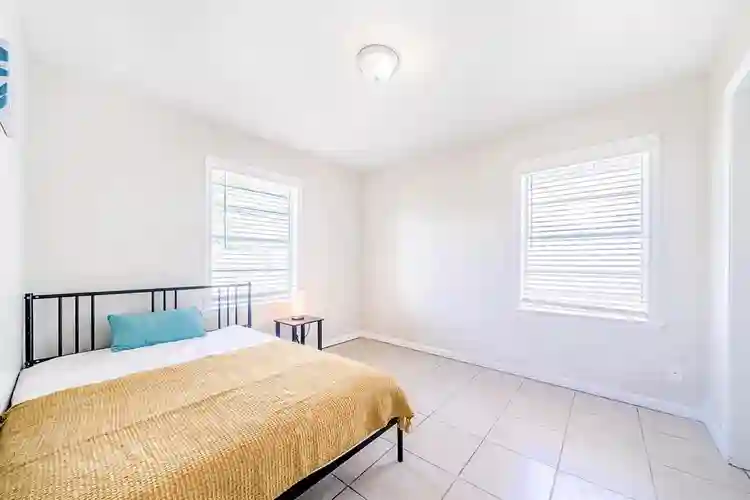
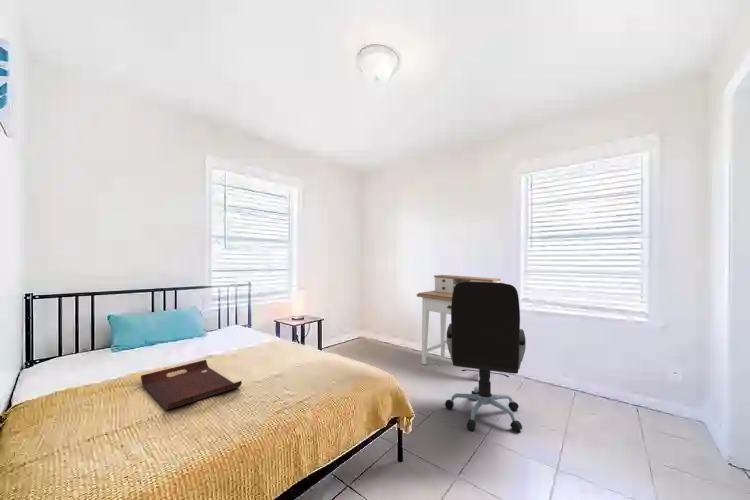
+ serving tray [140,359,243,411]
+ desk [416,274,502,382]
+ office chair [444,281,527,433]
